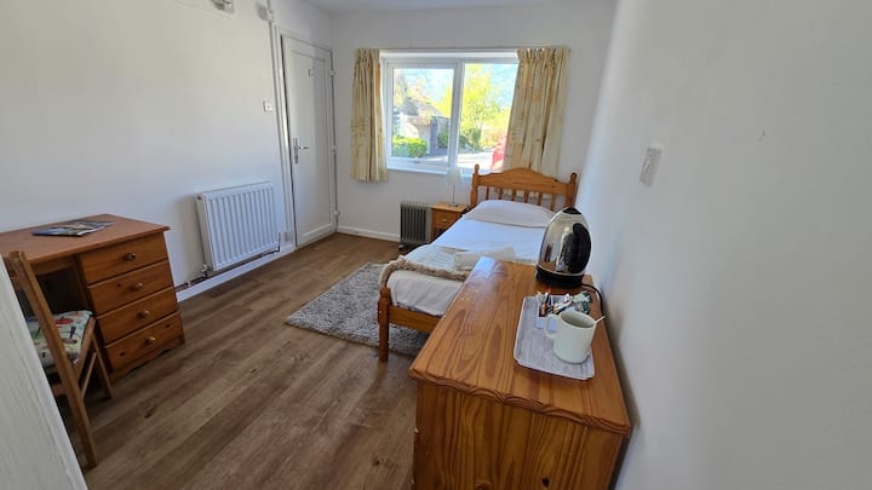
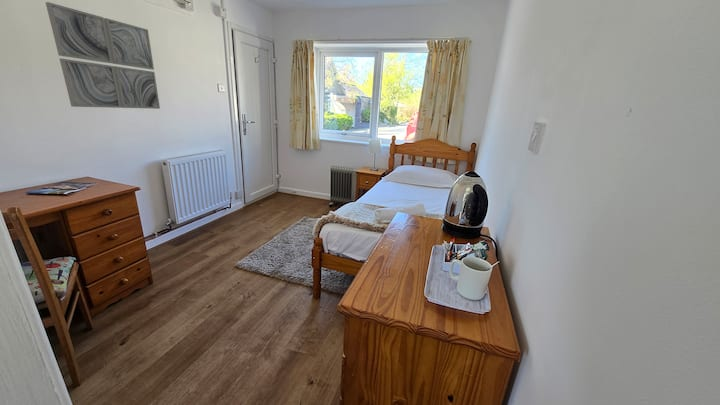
+ wall art [45,1,161,110]
